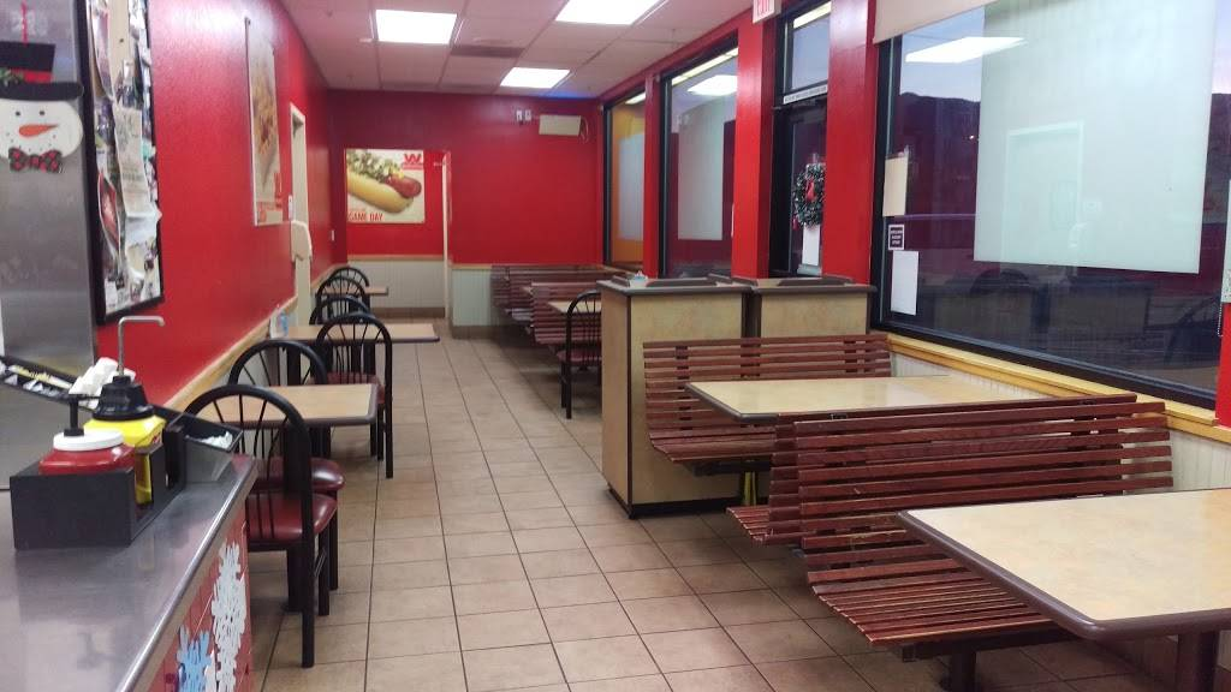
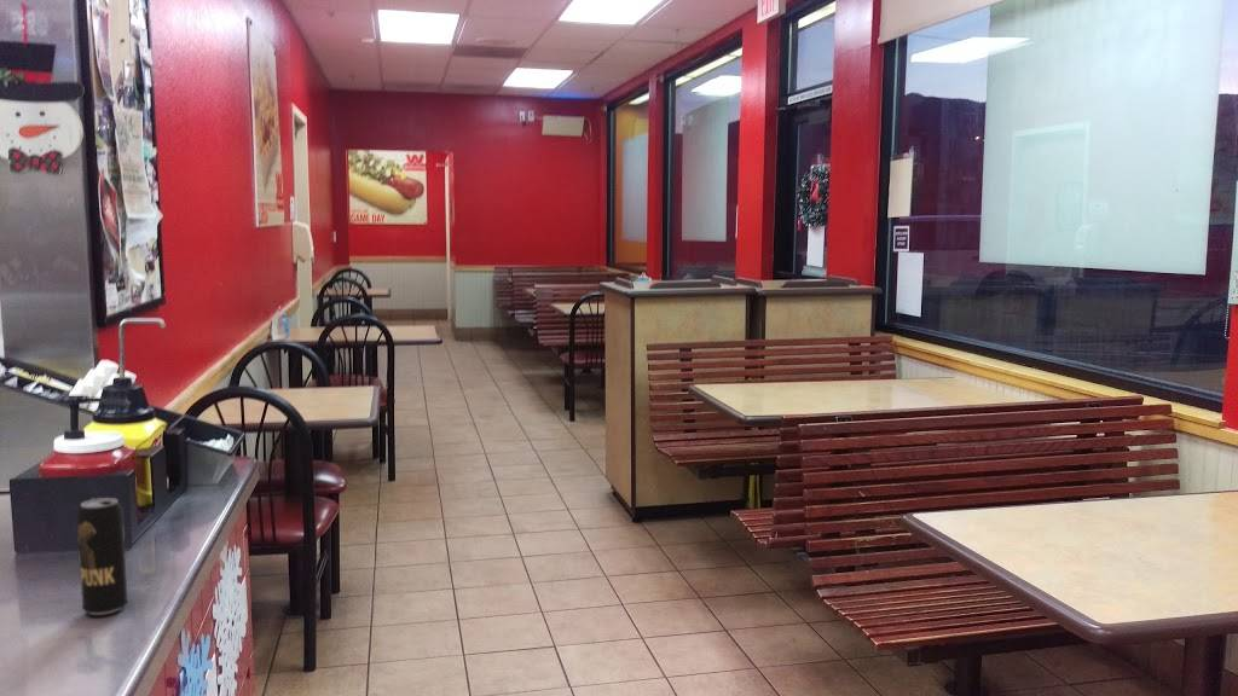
+ beverage can [76,497,128,616]
